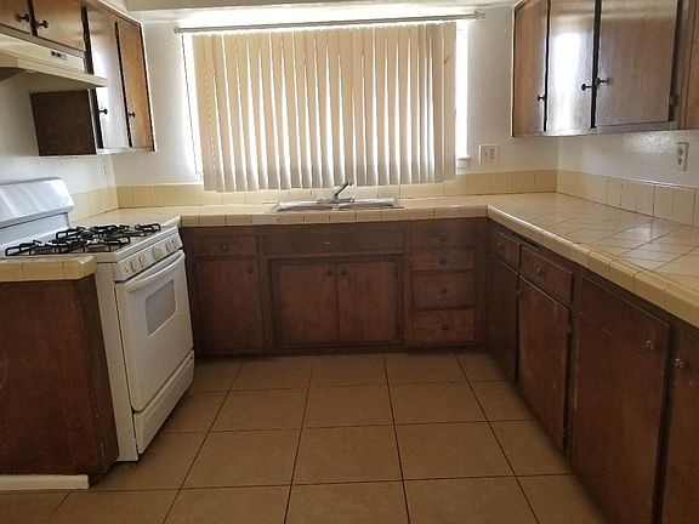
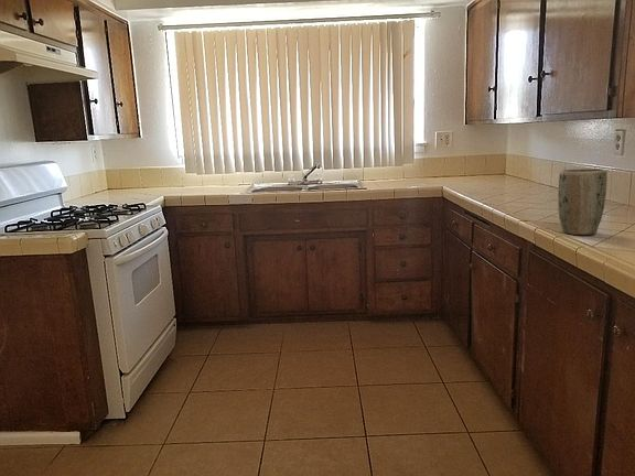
+ plant pot [557,167,609,236]
